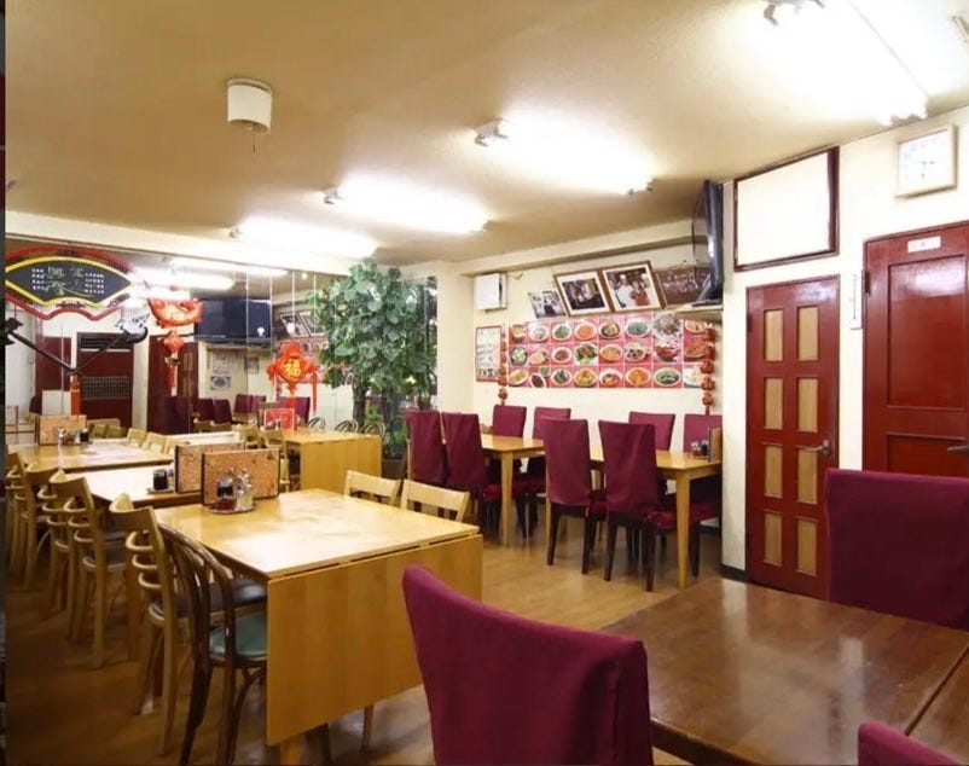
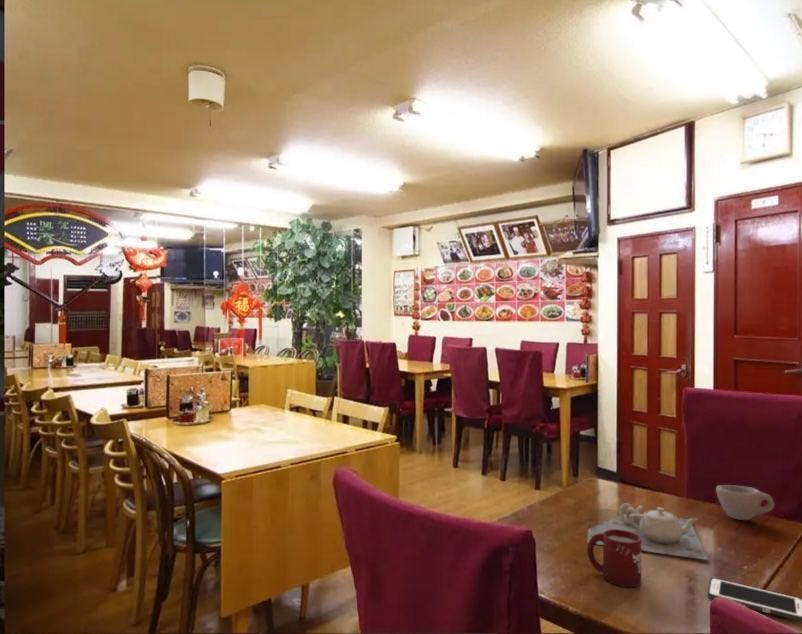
+ cell phone [707,577,802,622]
+ cup [586,529,642,588]
+ teapot [586,502,709,561]
+ cup [715,484,775,521]
